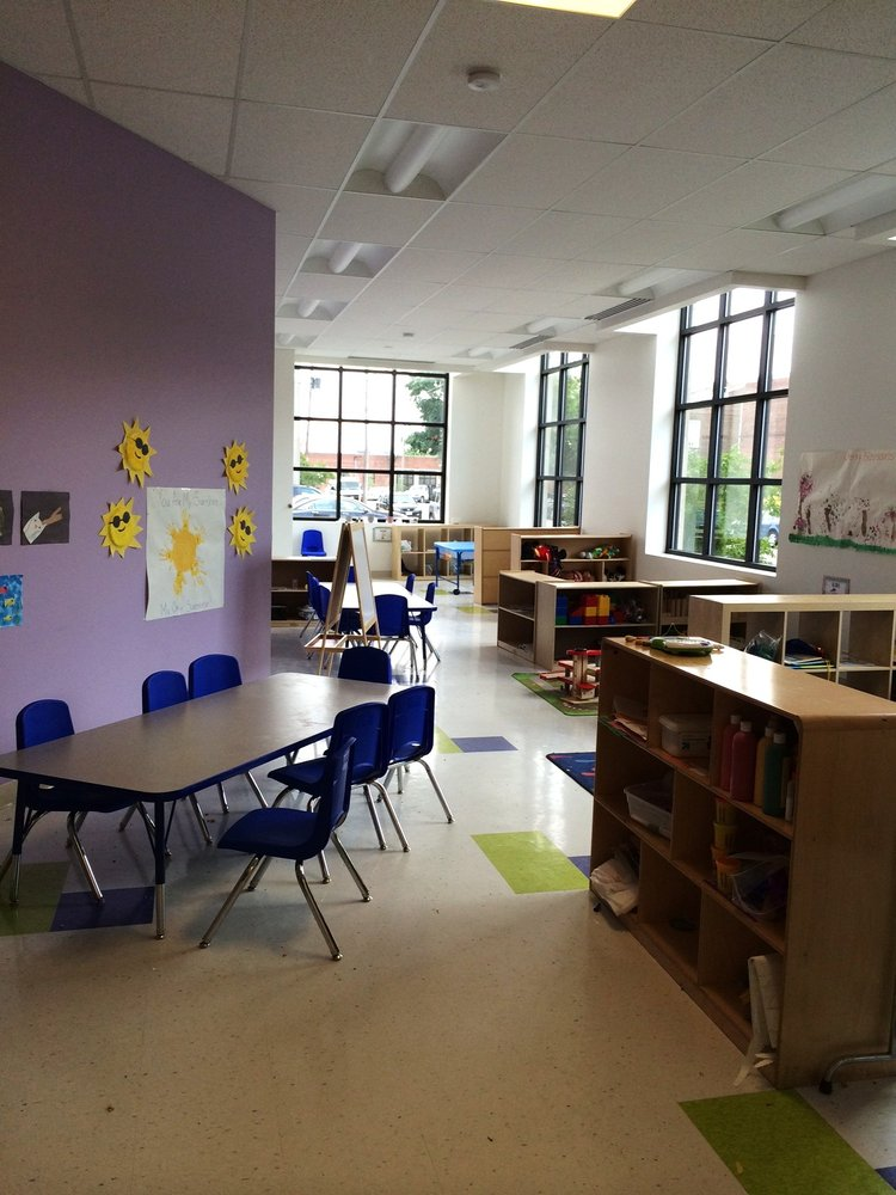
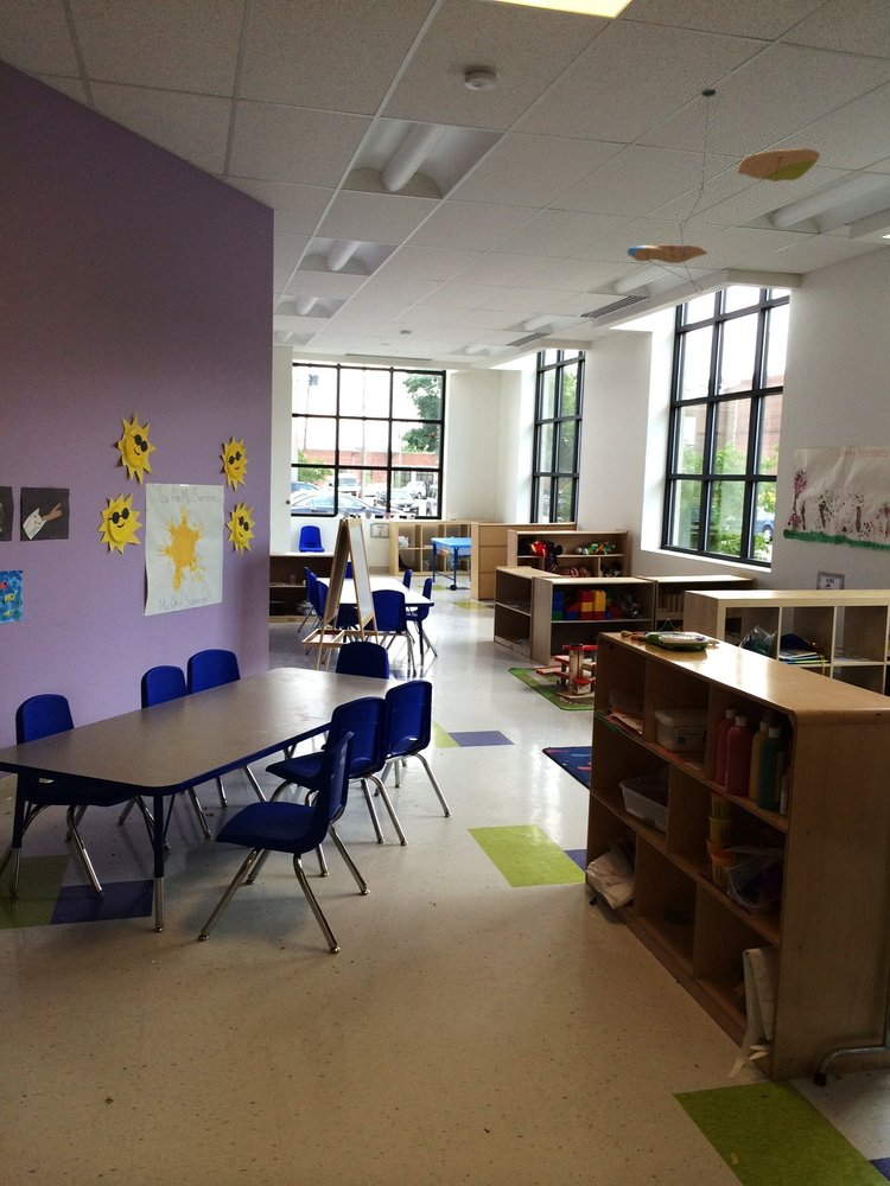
+ ceiling mobile [627,88,821,295]
